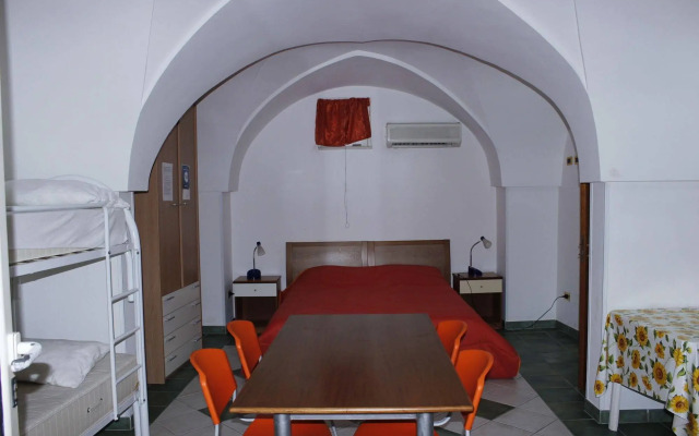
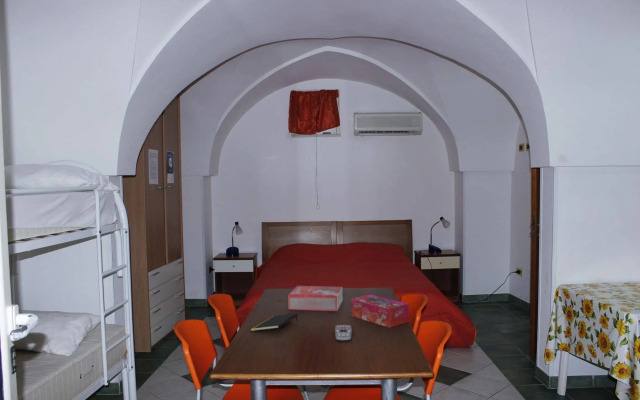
+ remote control [334,324,353,342]
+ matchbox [287,285,344,312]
+ notepad [249,312,298,332]
+ tissue box [351,293,410,329]
